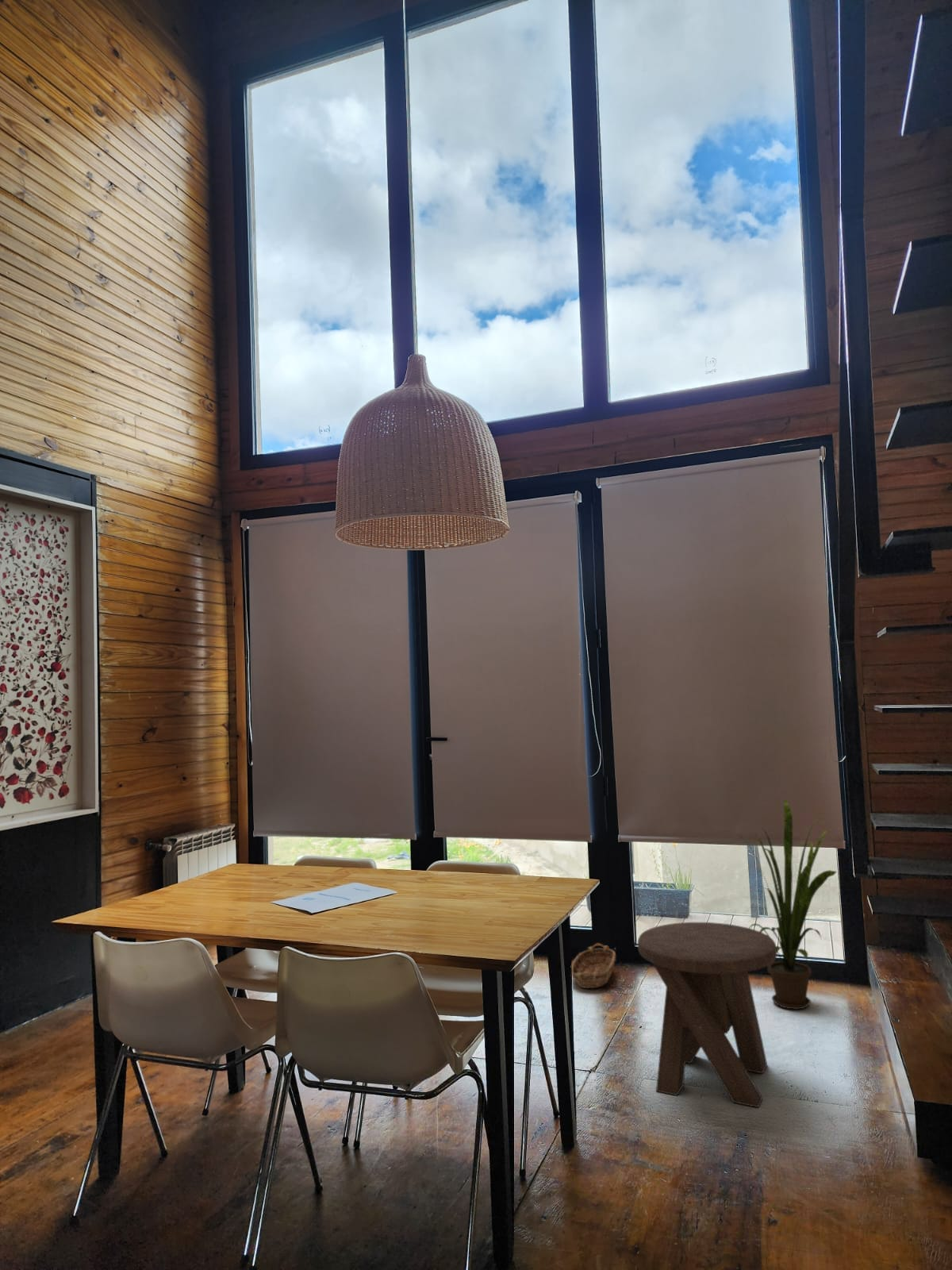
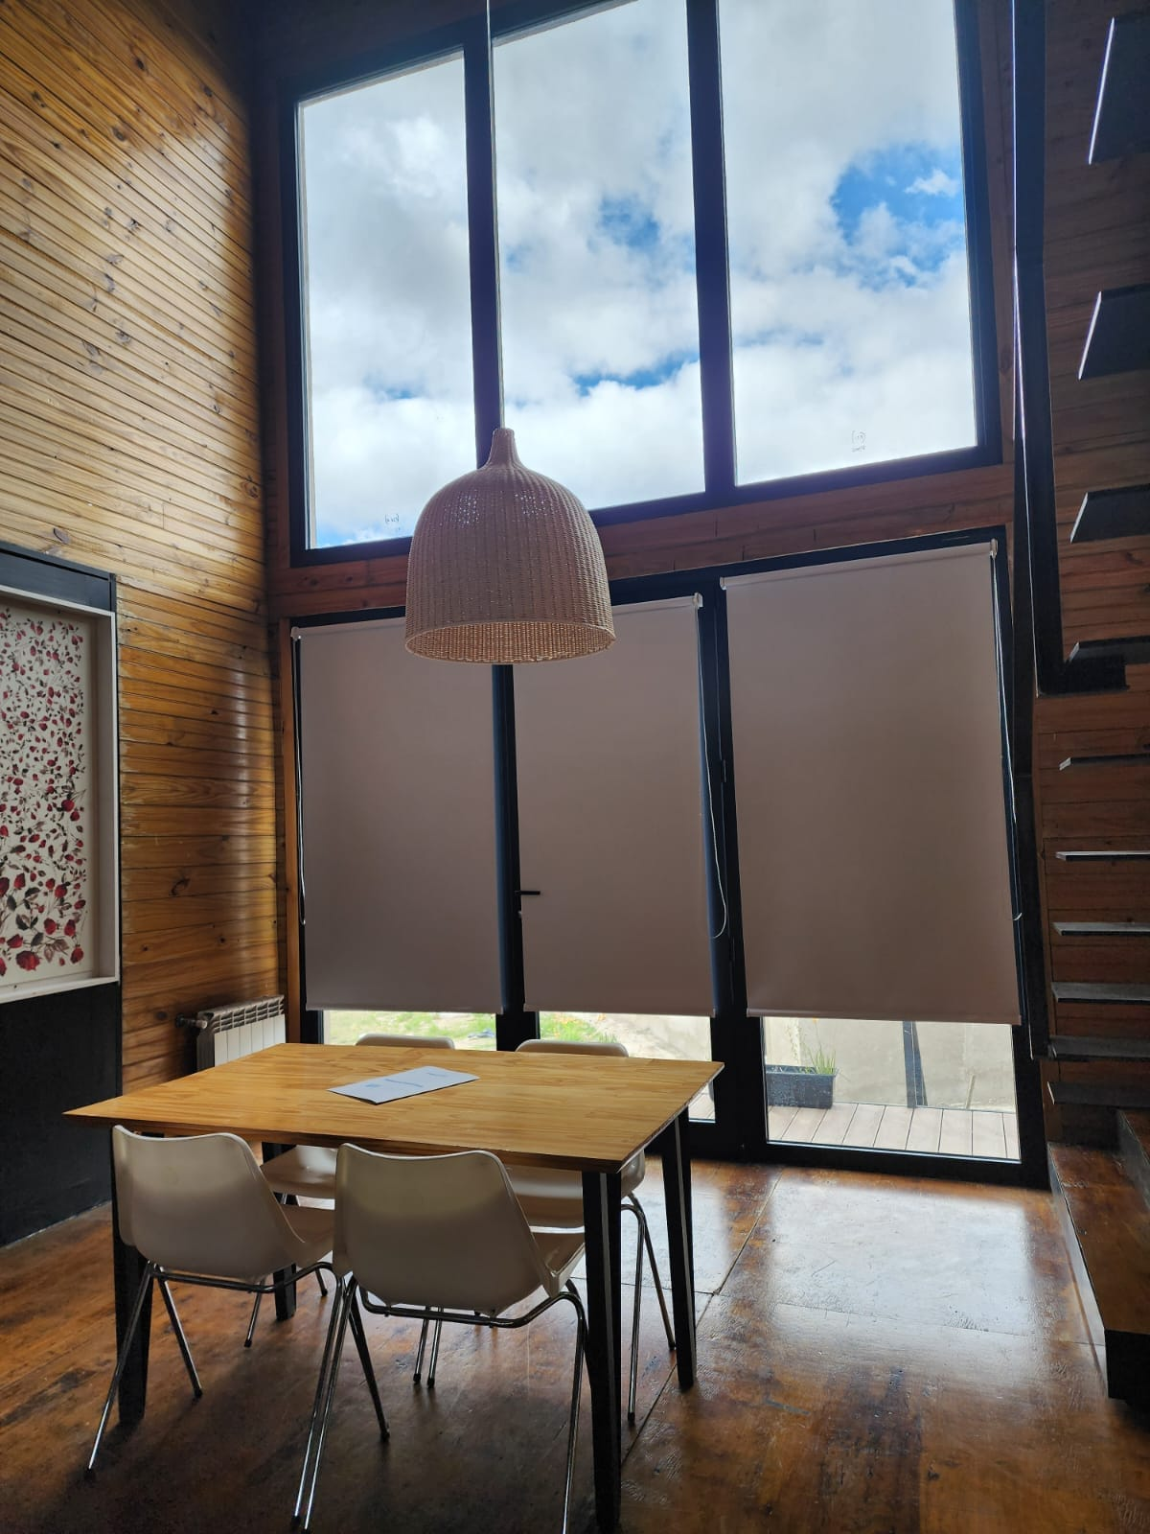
- basket [571,942,617,989]
- music stool [637,922,777,1108]
- house plant [724,799,838,1010]
